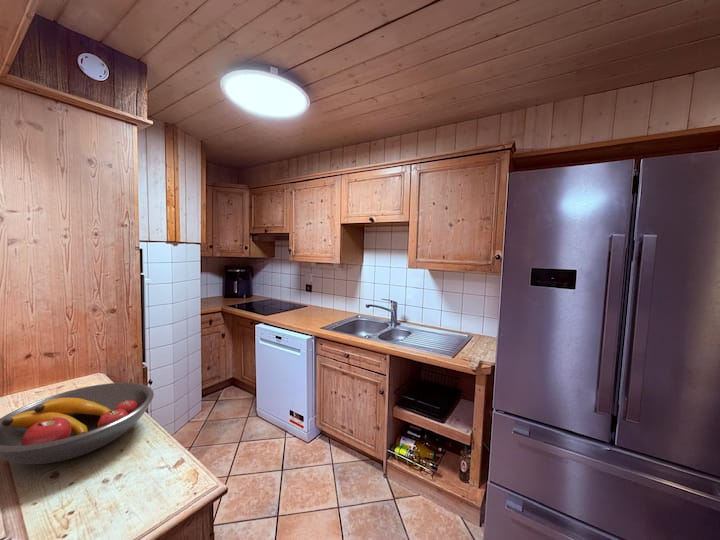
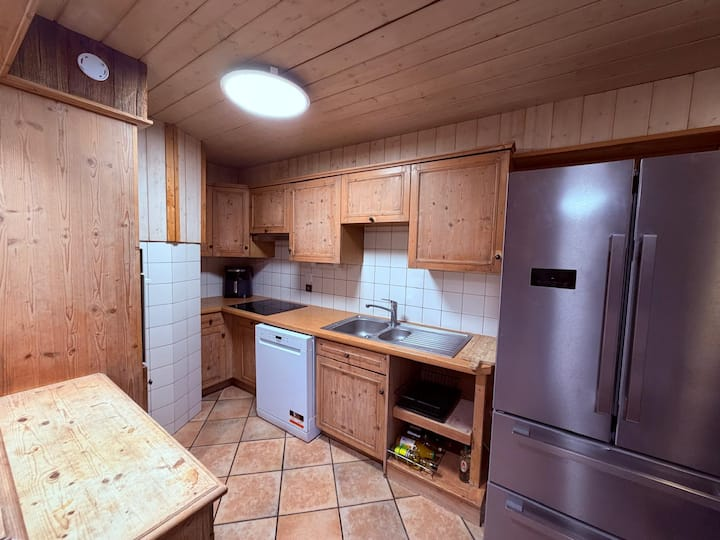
- fruit bowl [0,382,155,465]
